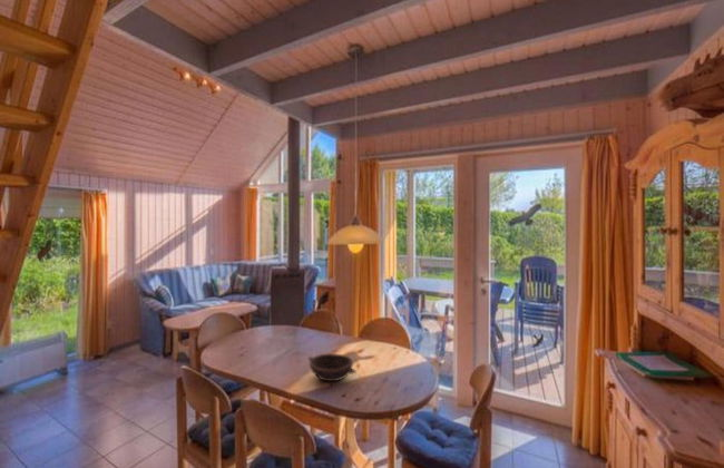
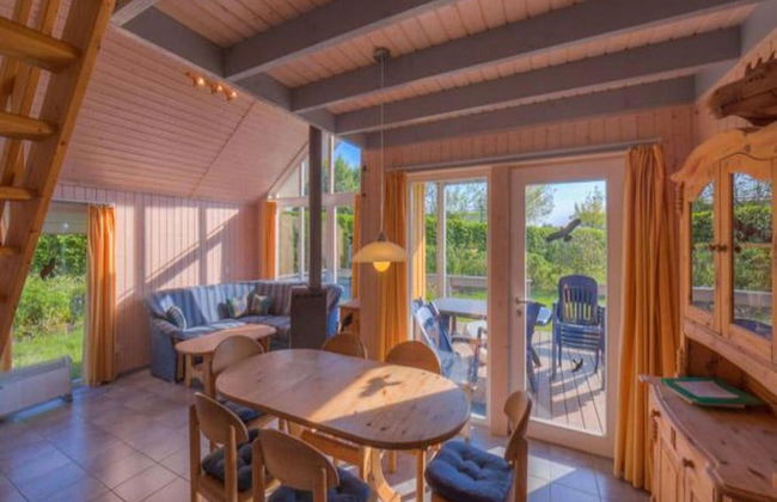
- bowl [307,352,358,382]
